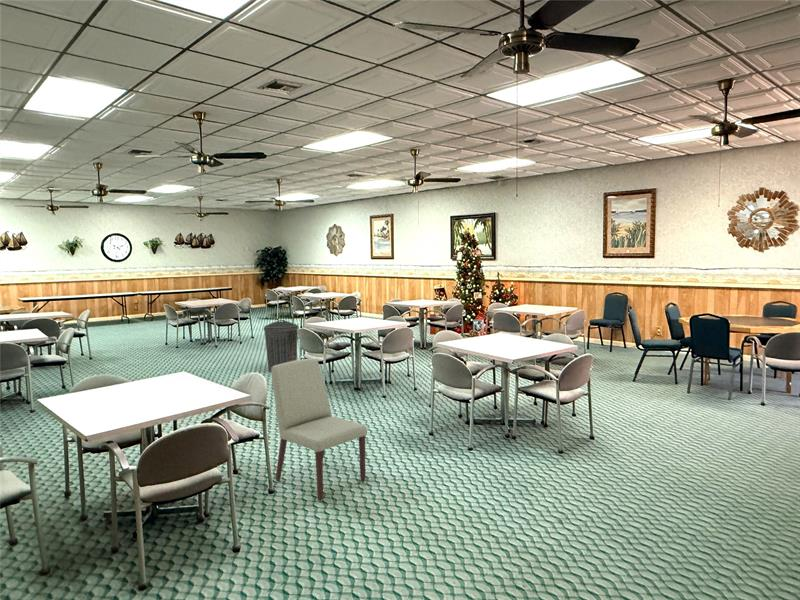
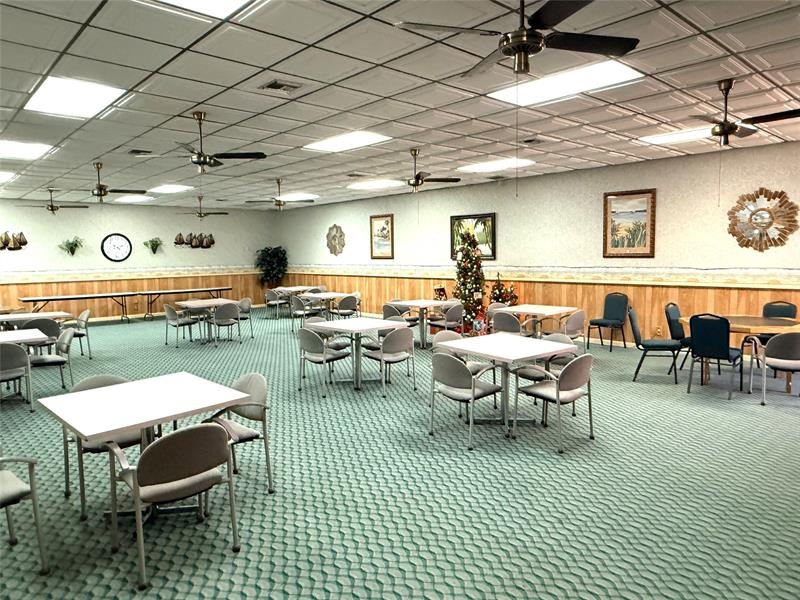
- chair [270,358,368,502]
- trash can [263,319,299,372]
